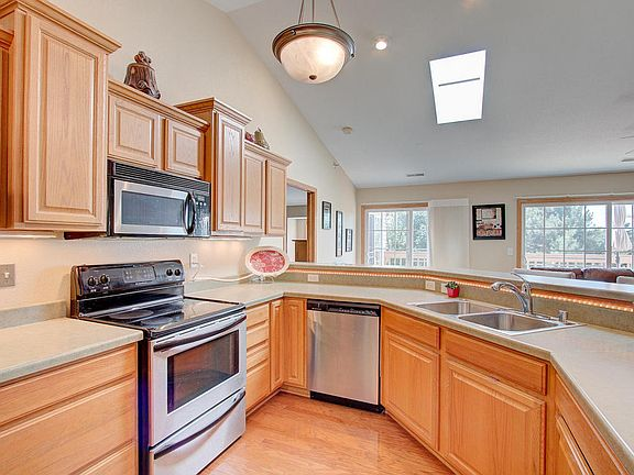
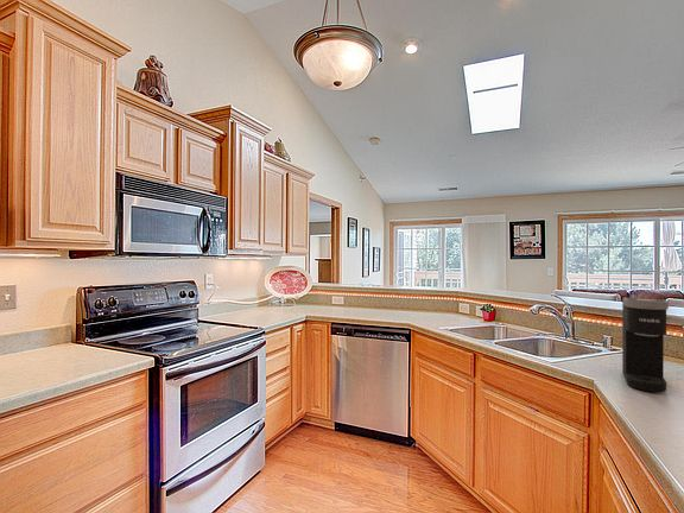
+ coffee maker [621,297,670,393]
